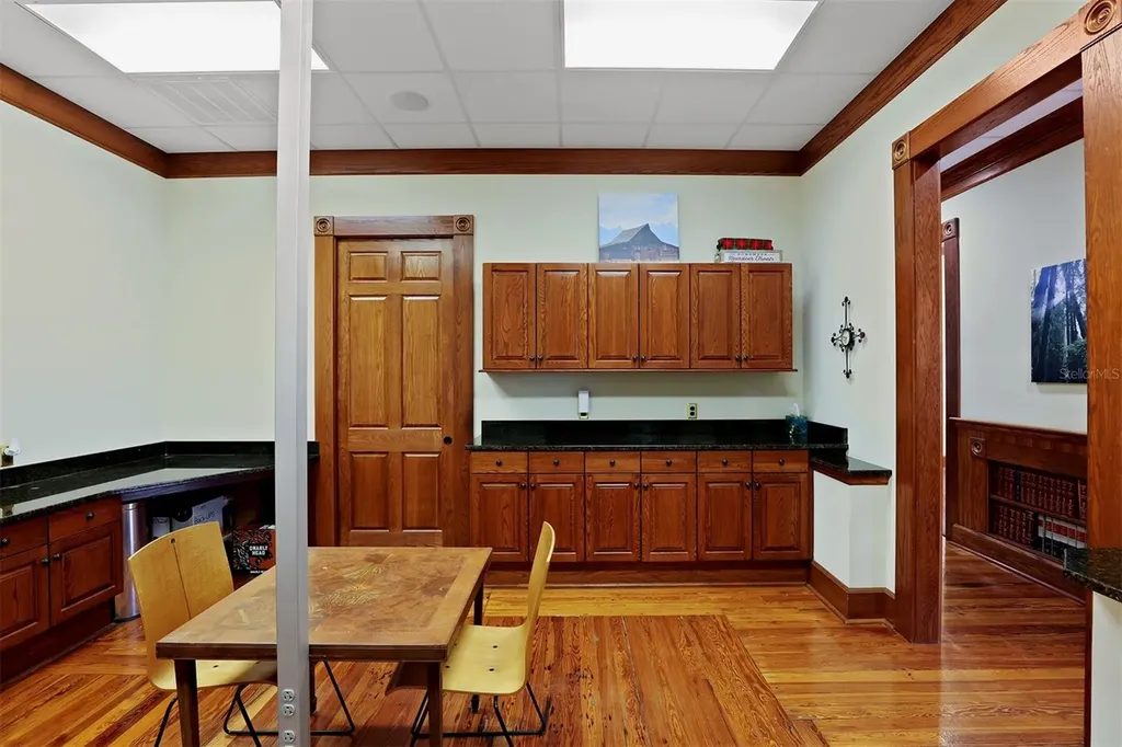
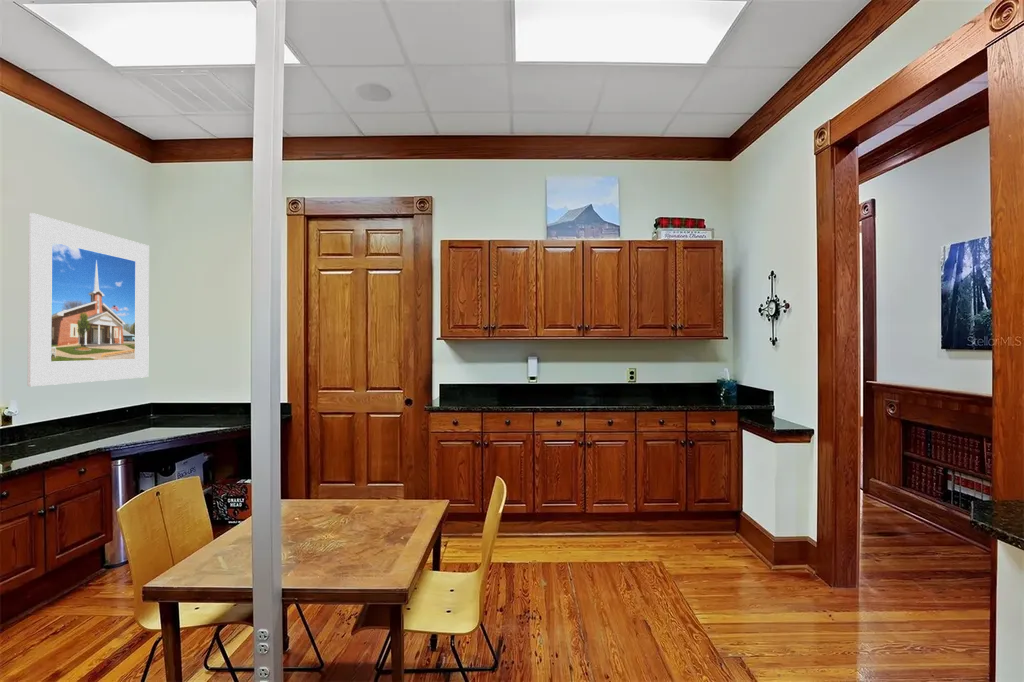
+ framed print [26,212,150,387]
